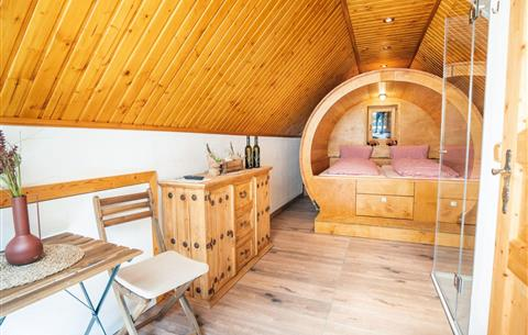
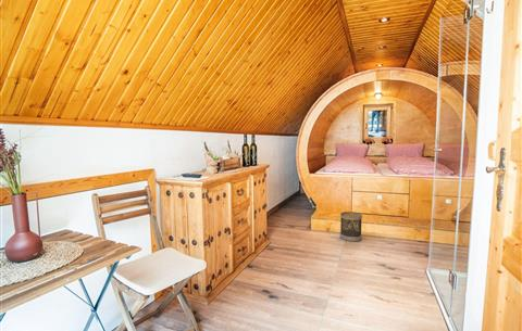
+ wastebasket [339,211,363,243]
